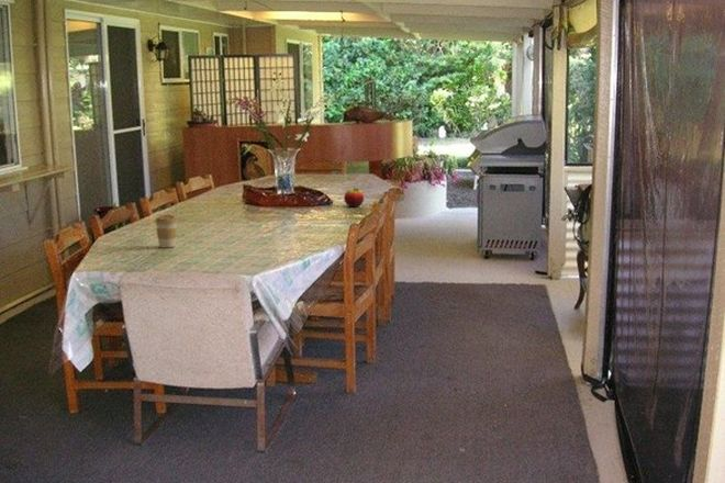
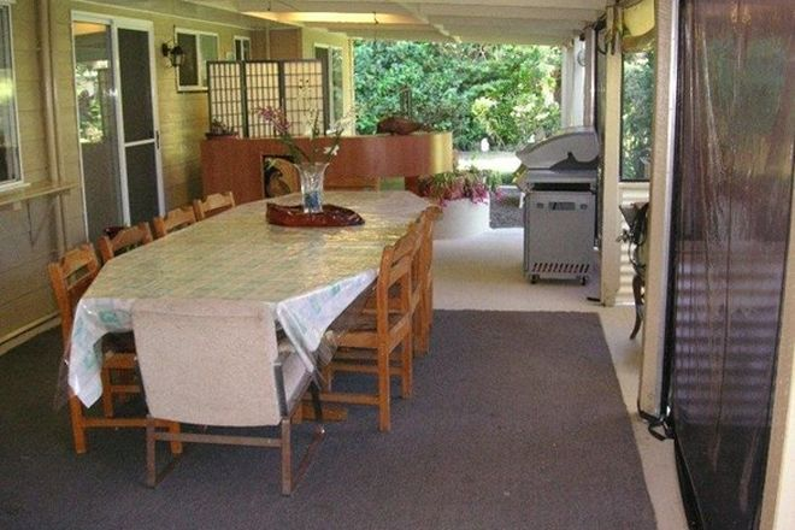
- fruit [343,187,365,207]
- coffee cup [154,214,179,248]
